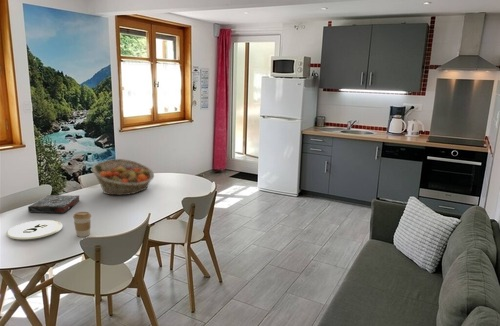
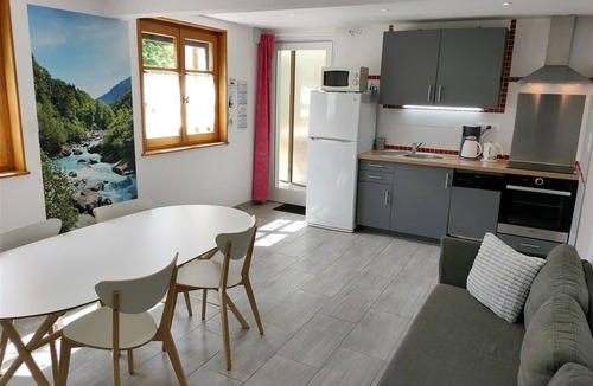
- coffee cup [72,211,92,238]
- poker chip [5,219,64,241]
- fruit basket [91,158,155,196]
- book [27,194,80,214]
